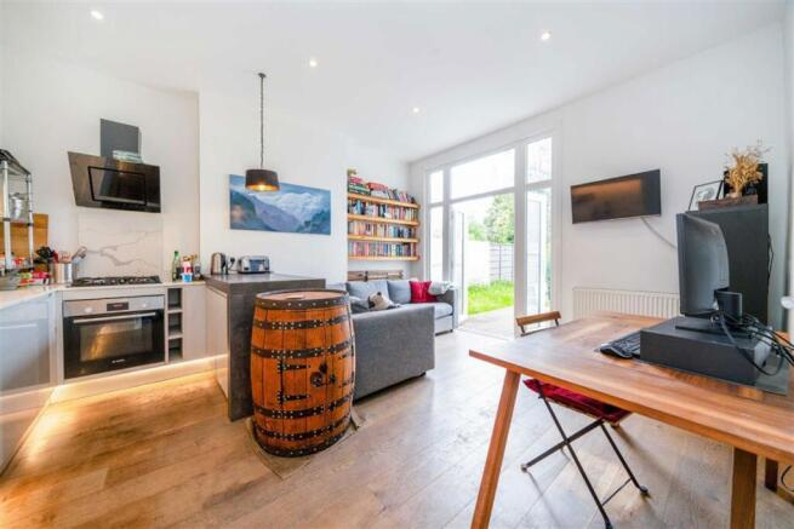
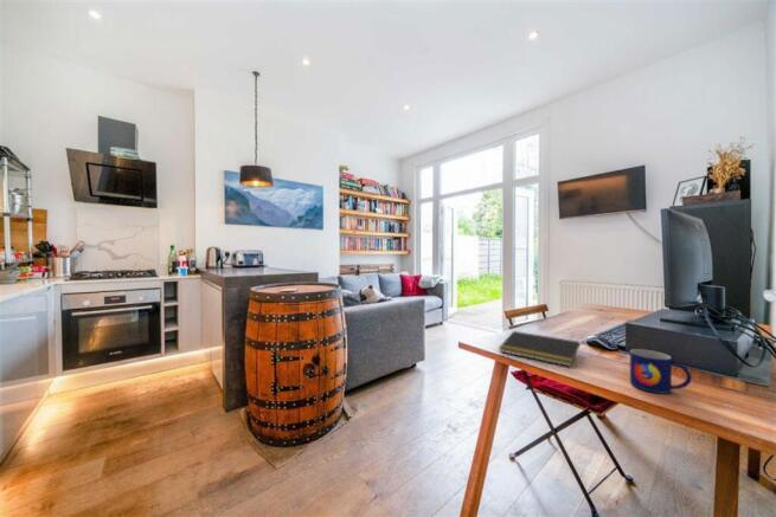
+ notepad [498,330,581,368]
+ mug [629,348,693,395]
